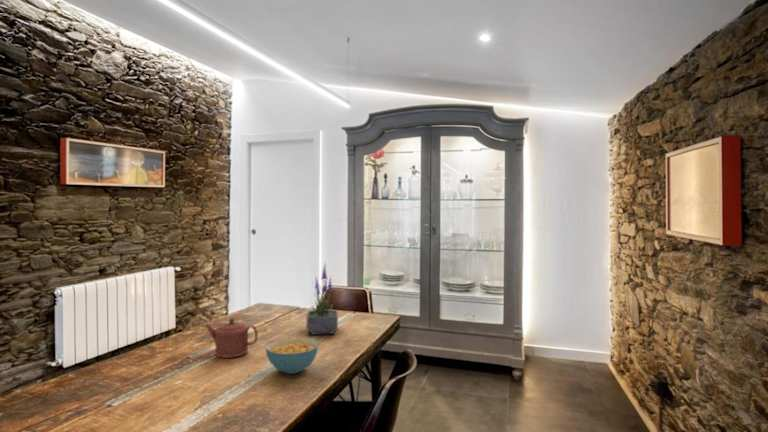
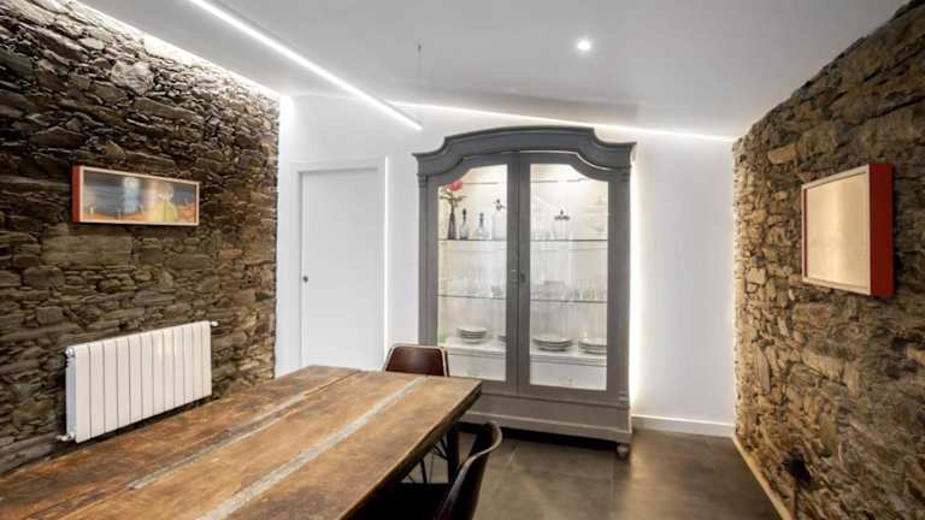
- potted plant [306,263,339,336]
- cereal bowl [265,337,319,375]
- teapot [204,317,259,359]
